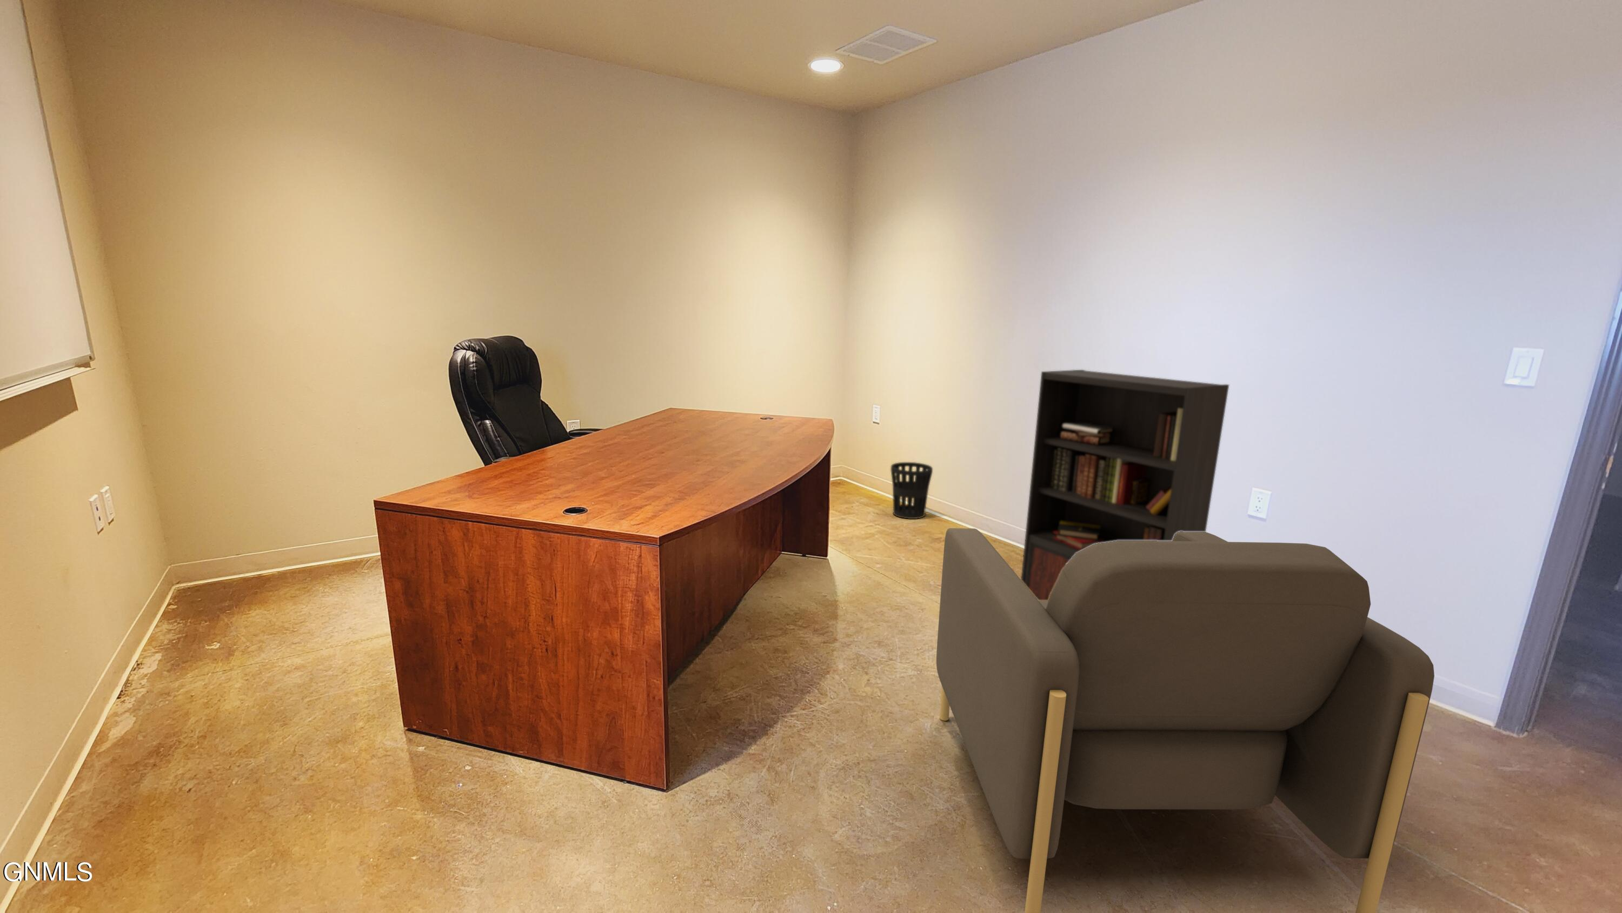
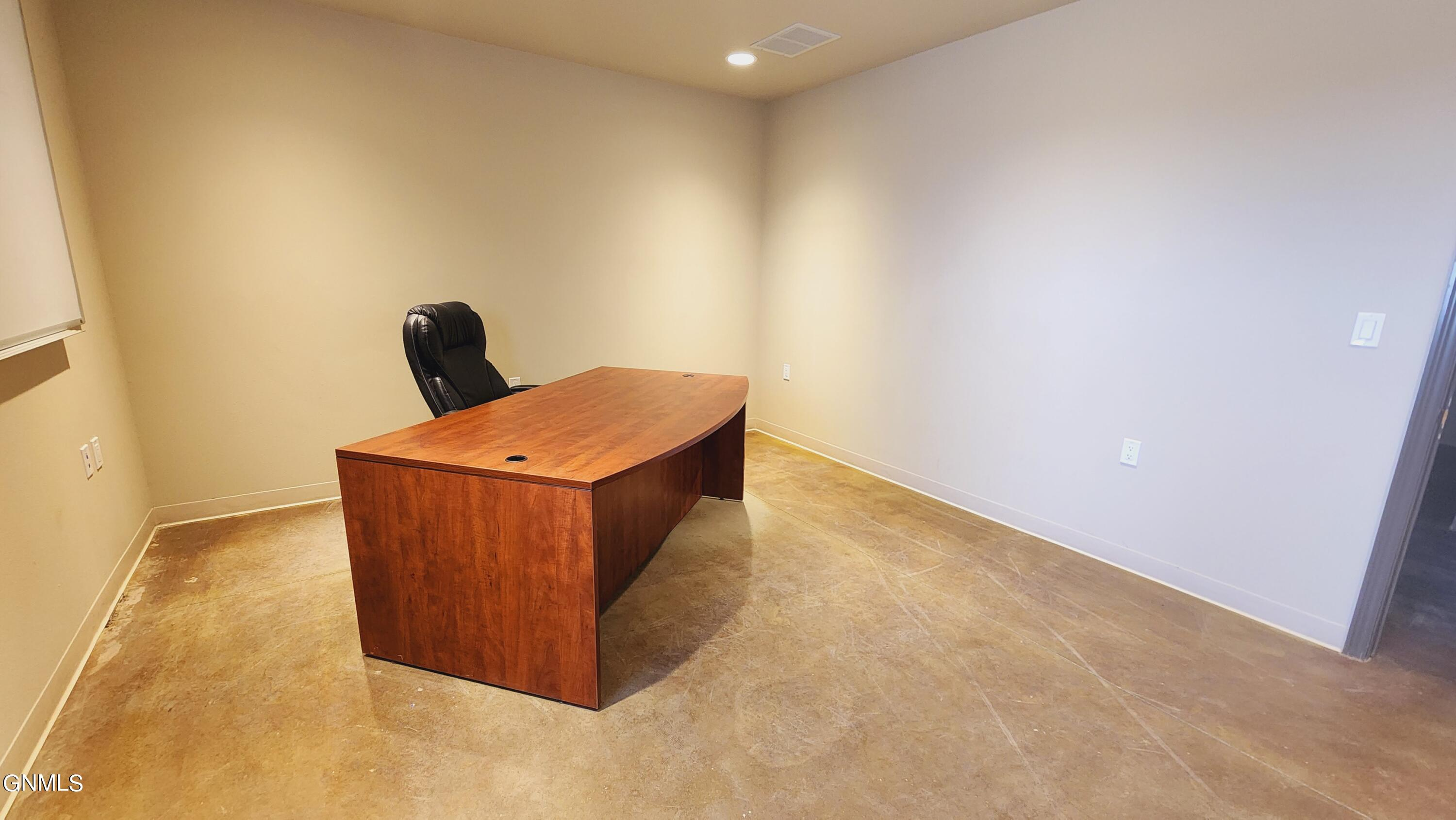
- bookcase [1020,370,1230,600]
- wastebasket [890,462,934,520]
- armchair [936,528,1435,913]
